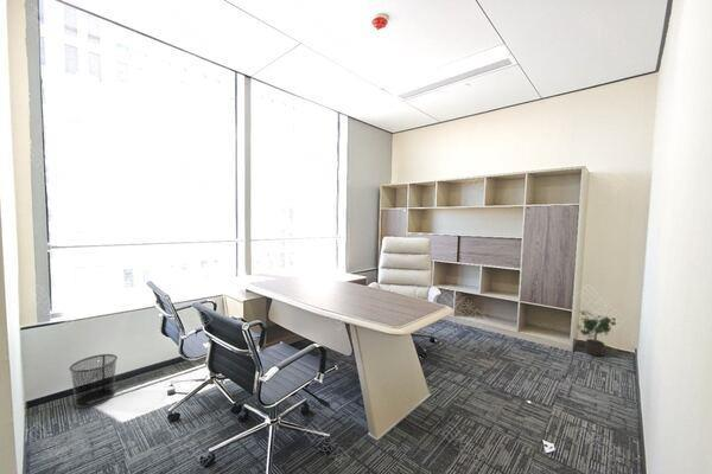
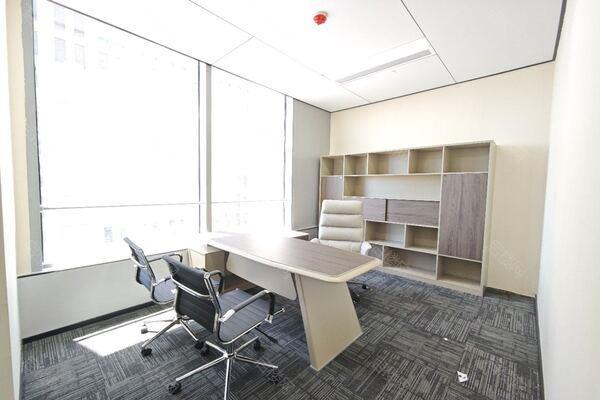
- waste bin [68,353,119,409]
- potted plant [576,309,617,357]
